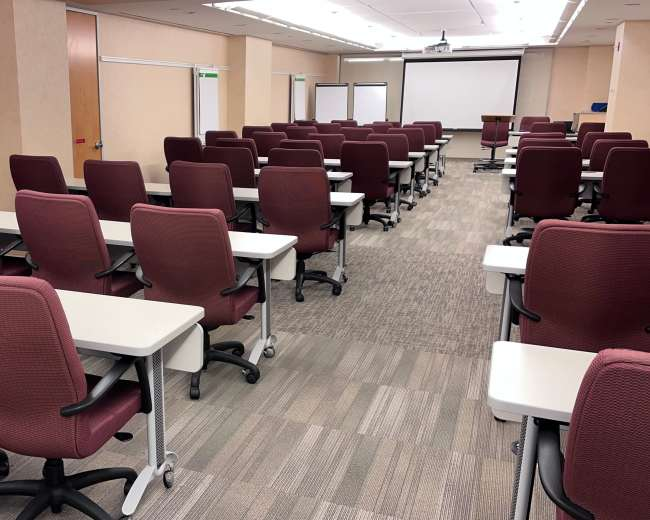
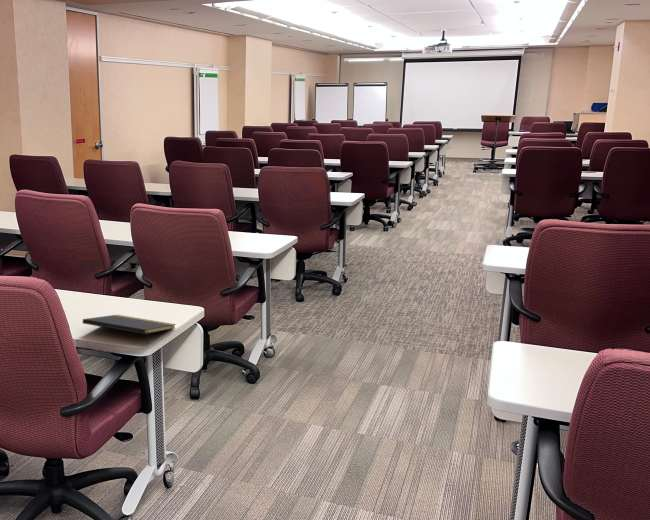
+ notepad [82,314,177,345]
